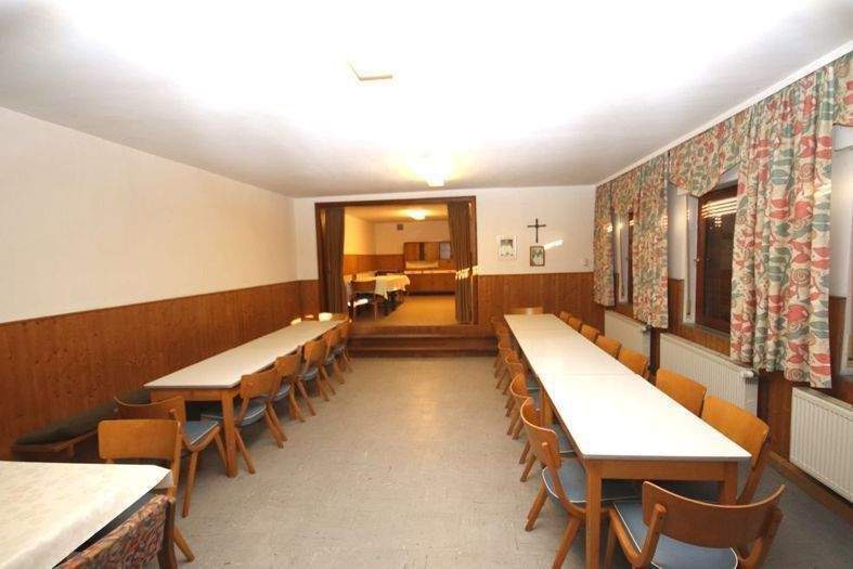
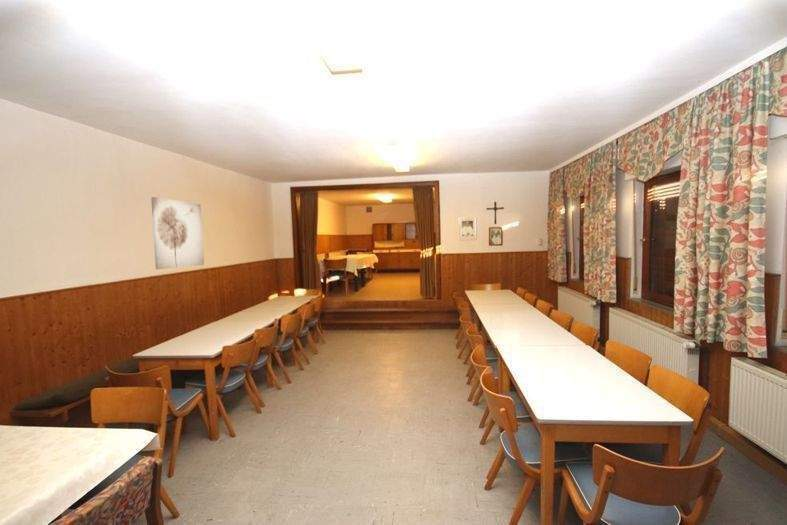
+ wall art [150,196,205,270]
